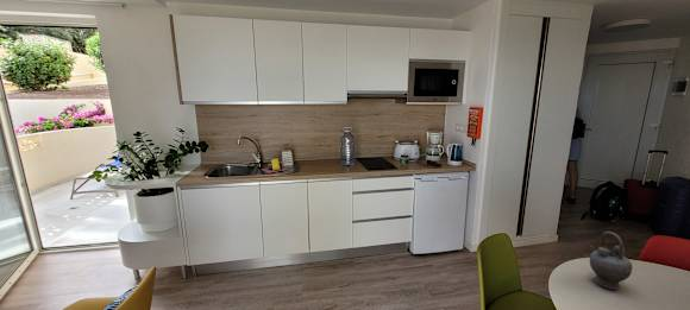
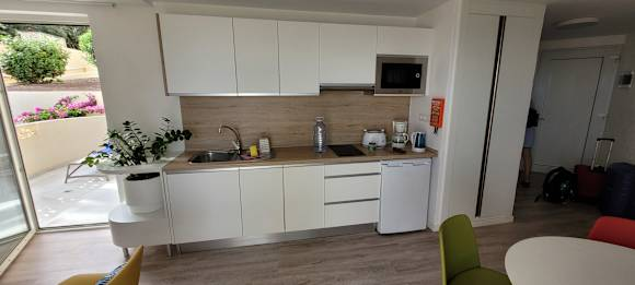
- teapot [589,230,634,291]
